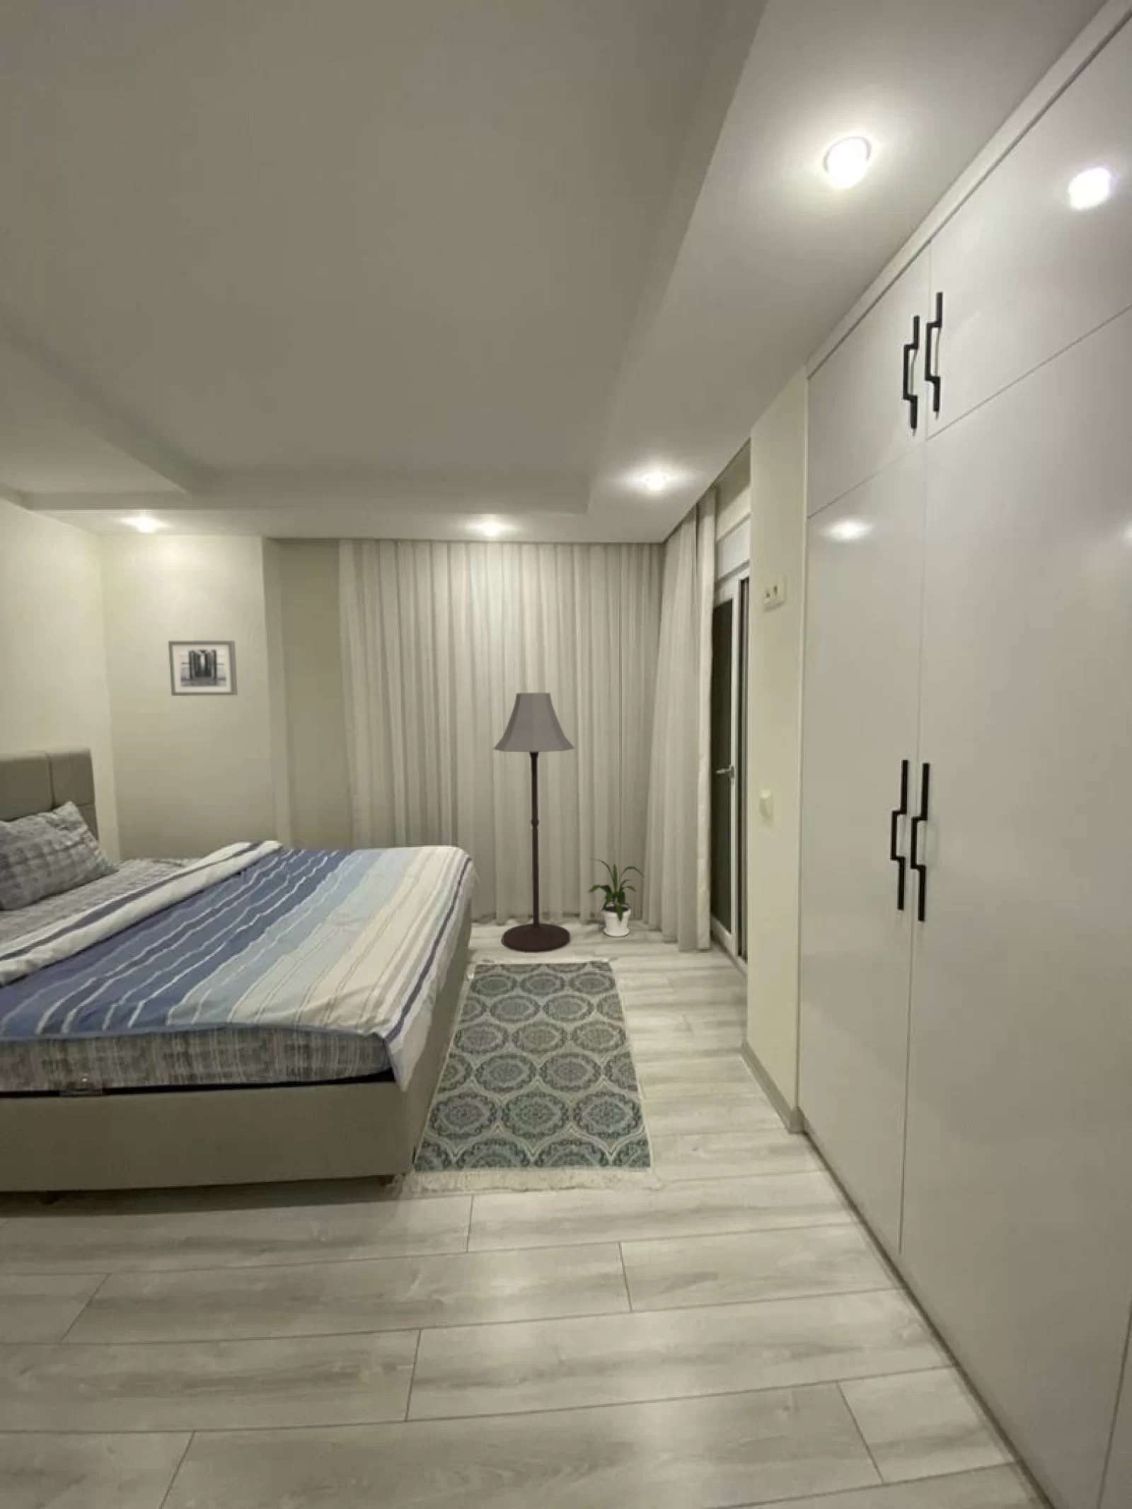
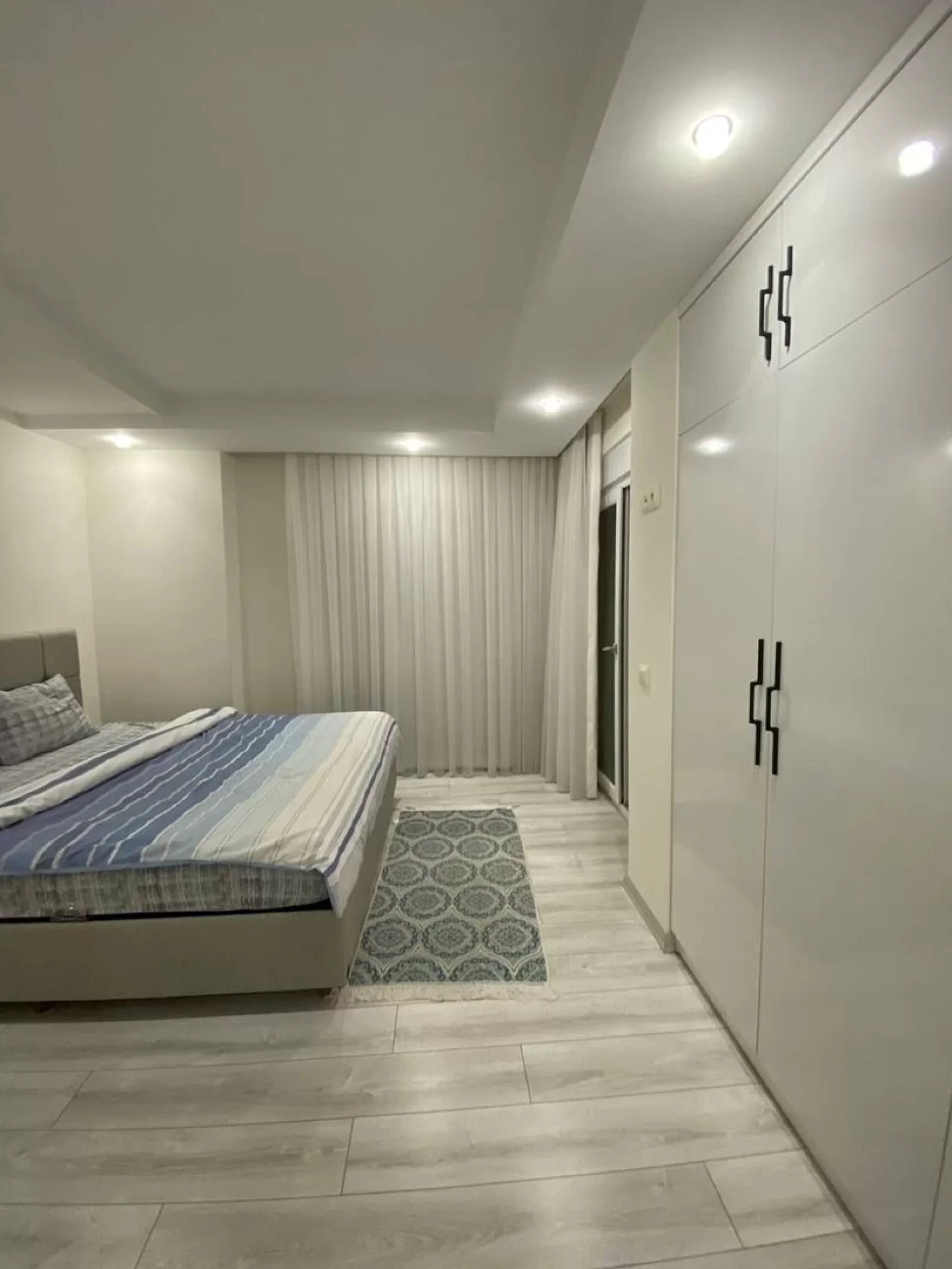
- floor lamp [492,692,576,954]
- house plant [586,857,646,938]
- wall art [168,640,239,697]
